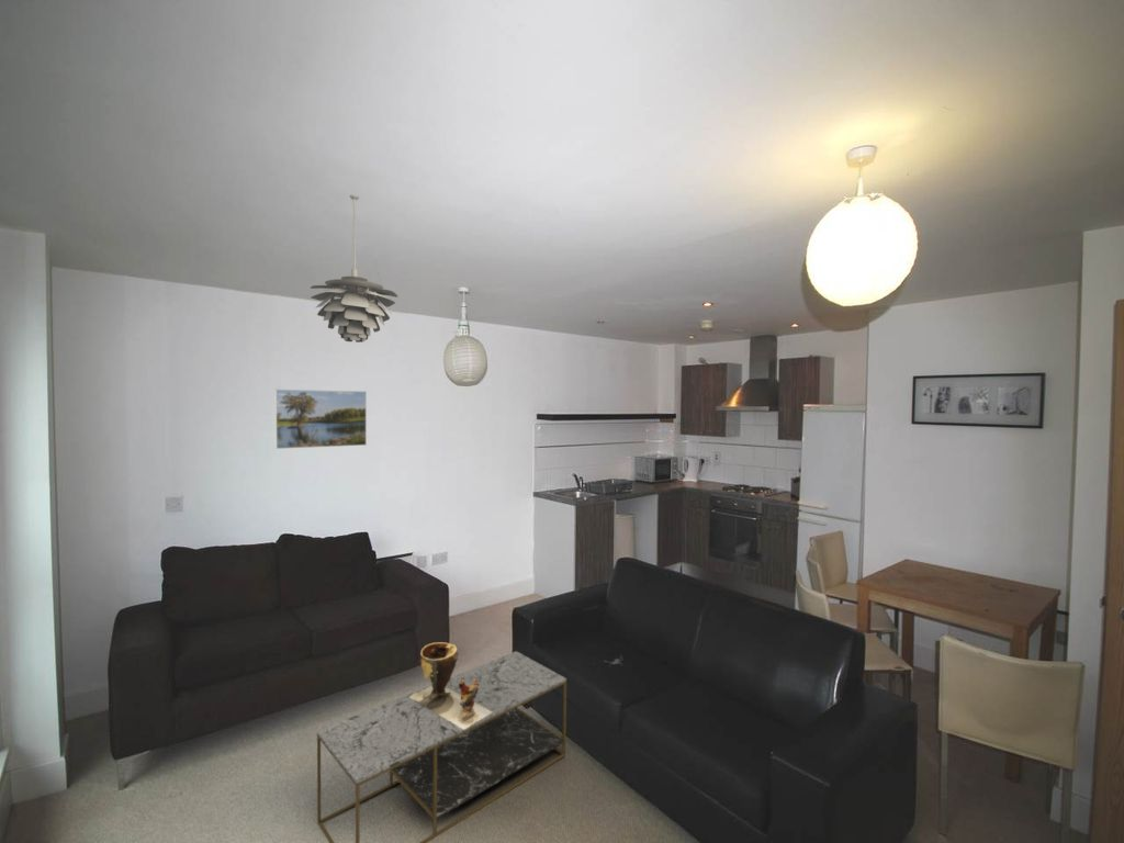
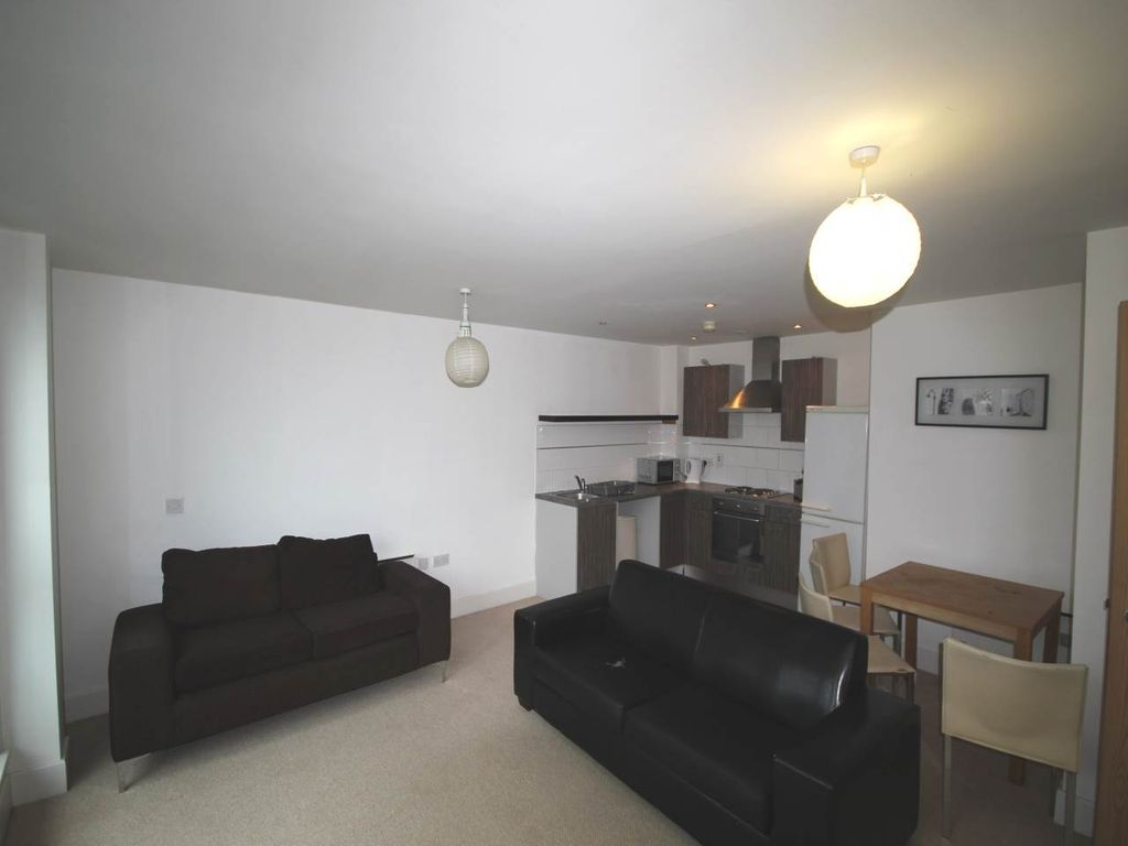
- pendant light [310,194,398,344]
- clay pot [409,641,492,730]
- coffee table [316,650,567,843]
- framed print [274,389,368,450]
